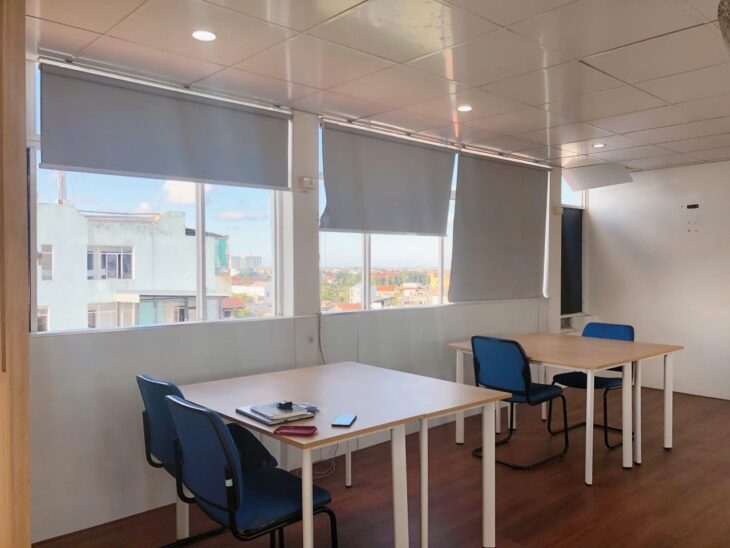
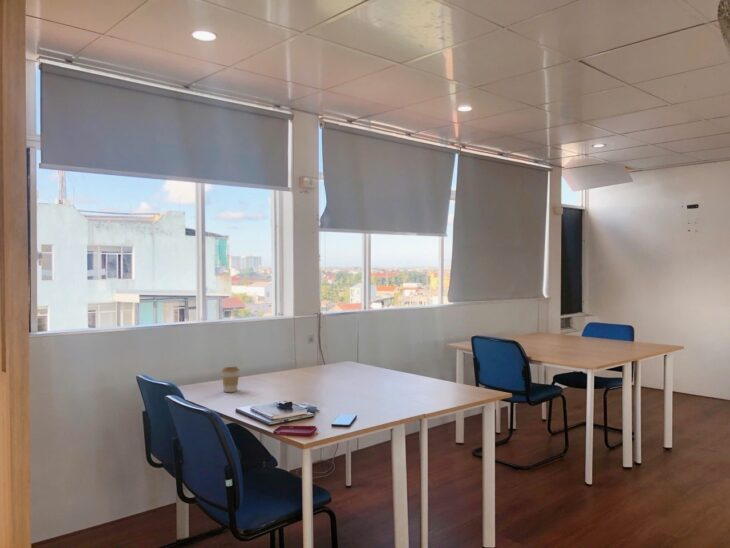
+ coffee cup [220,366,240,393]
